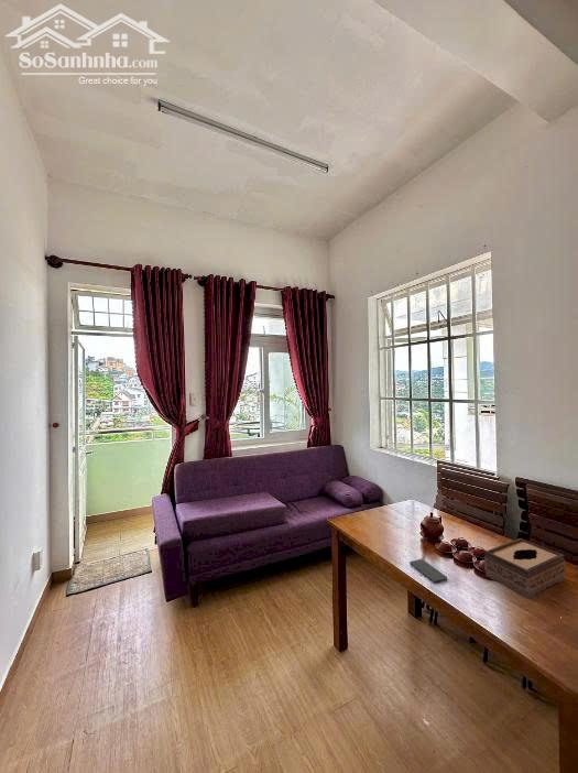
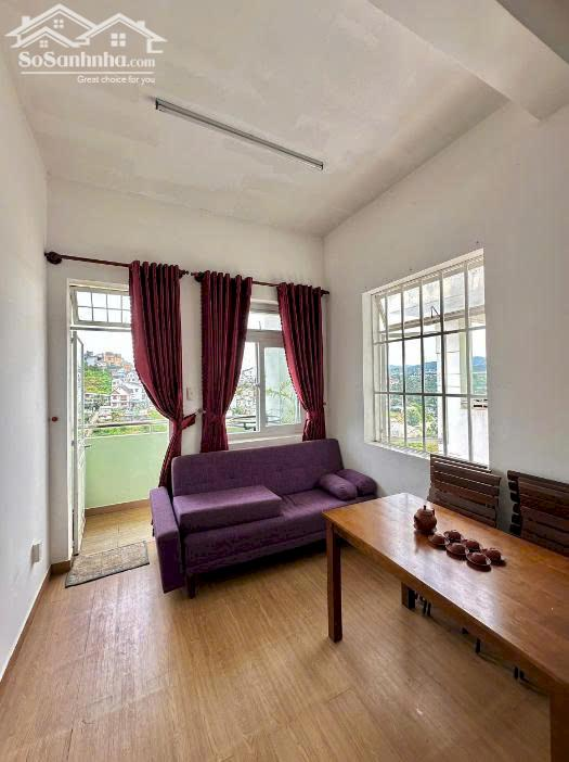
- tissue box [483,537,567,600]
- smartphone [408,558,448,584]
